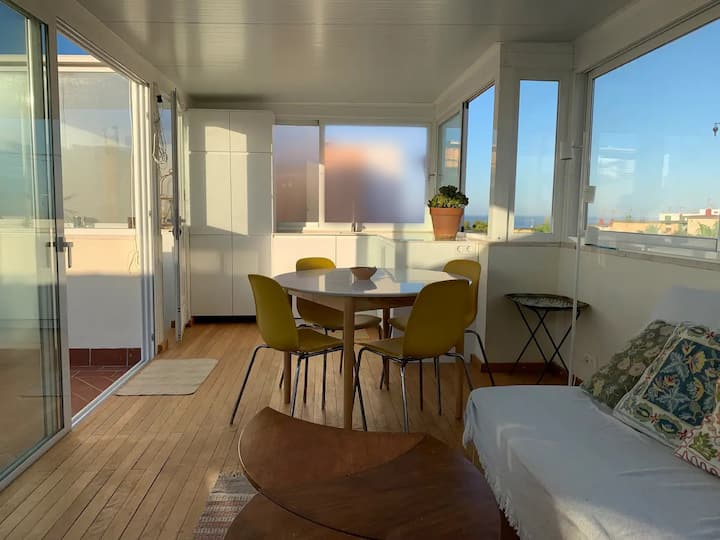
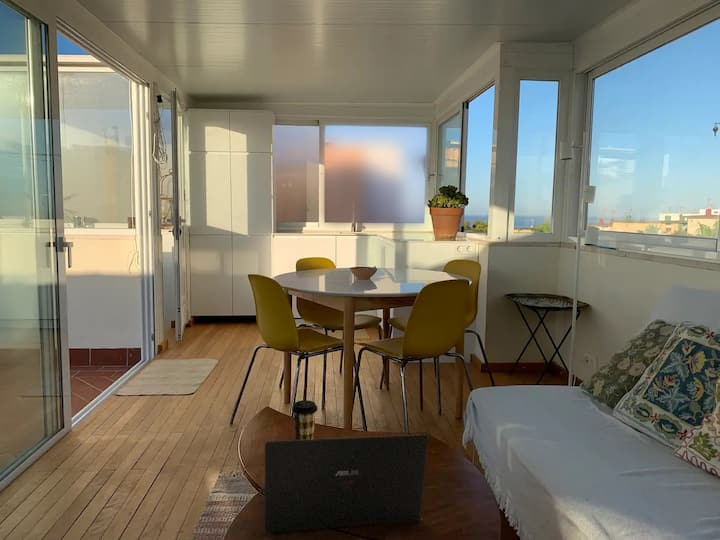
+ coffee cup [291,399,319,440]
+ laptop [264,433,429,533]
